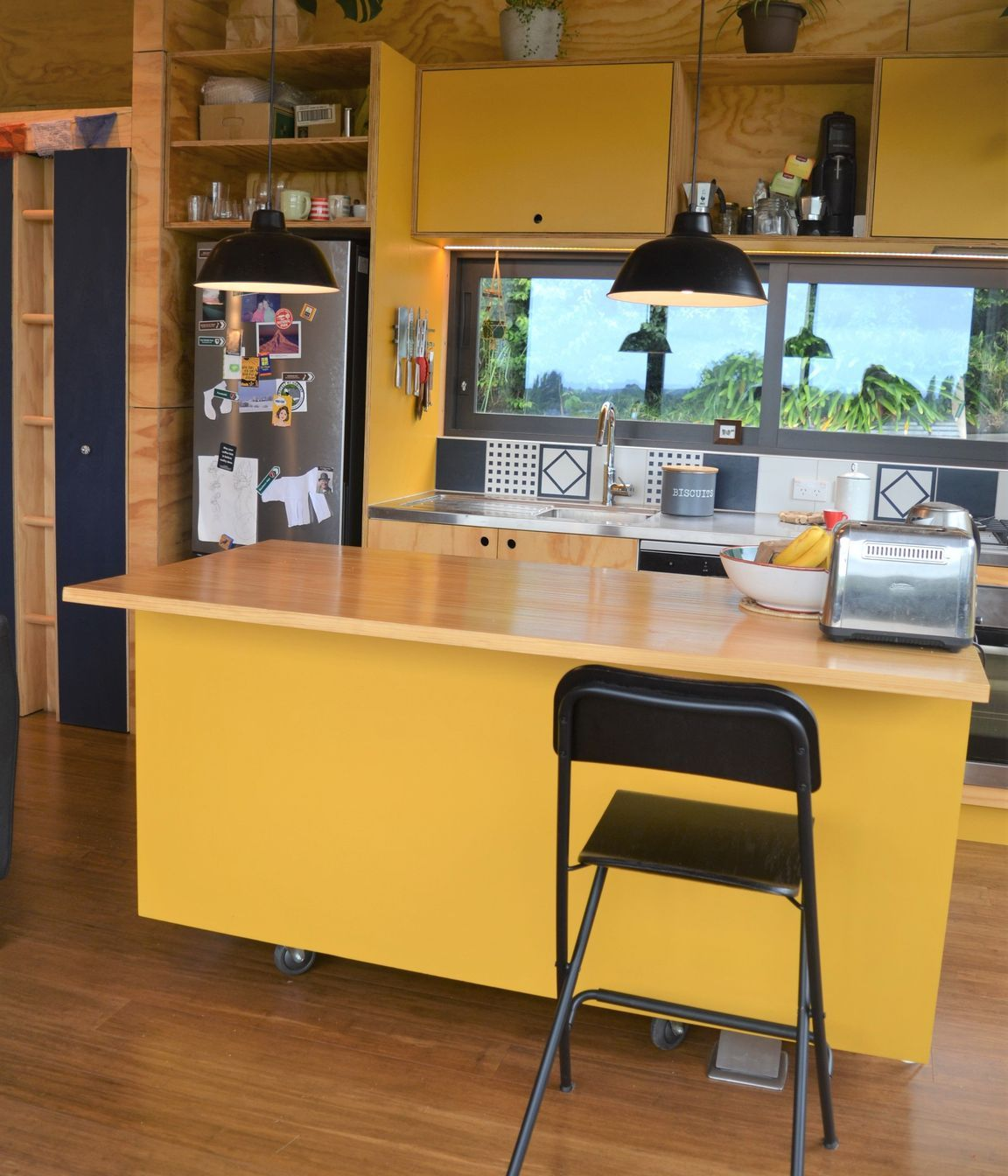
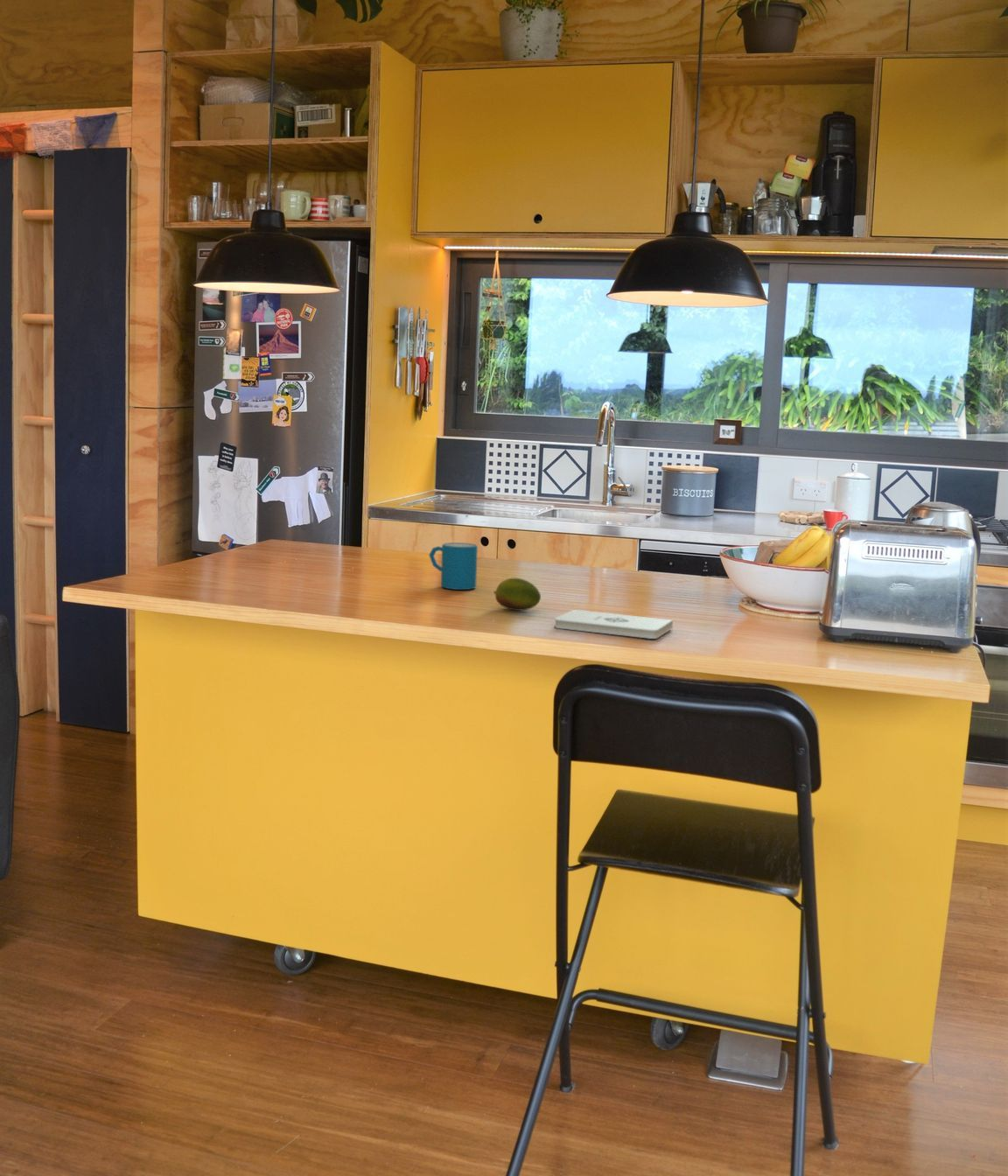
+ mug [428,542,479,591]
+ fruit [493,577,542,612]
+ notepad [554,609,674,640]
